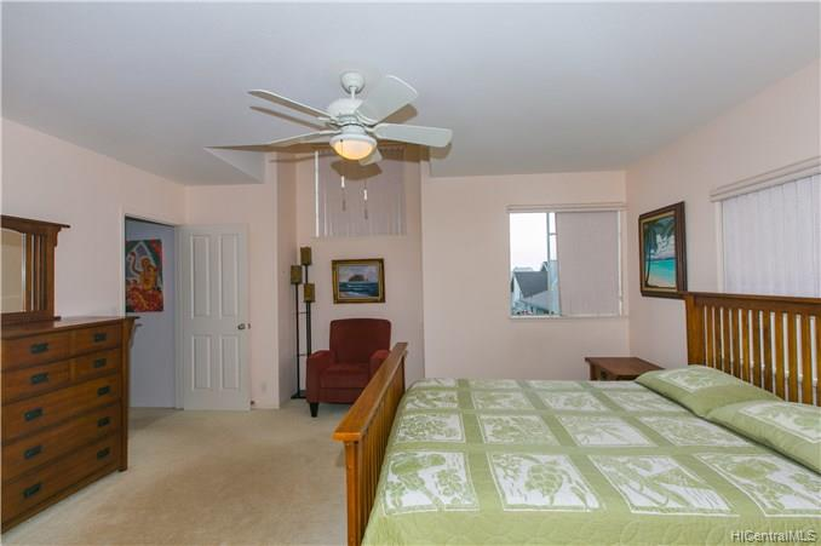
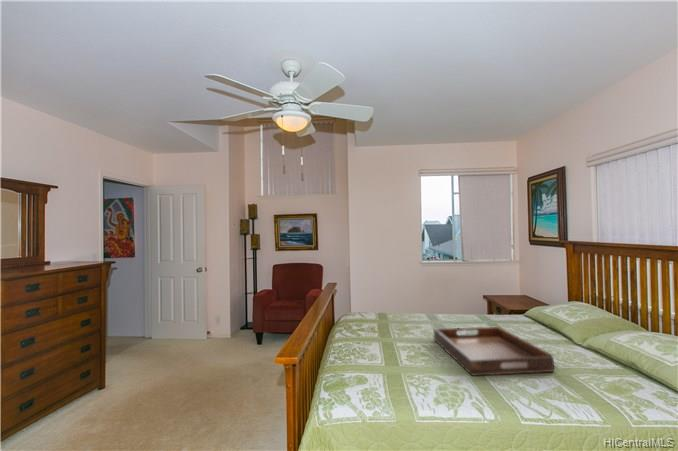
+ serving tray [433,326,555,377]
